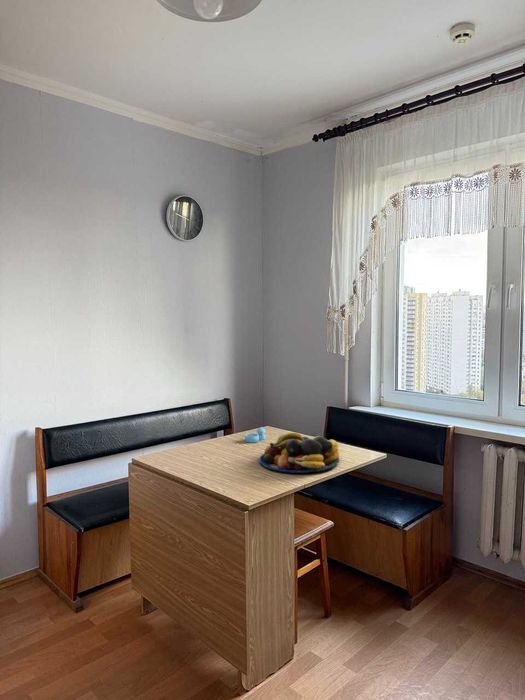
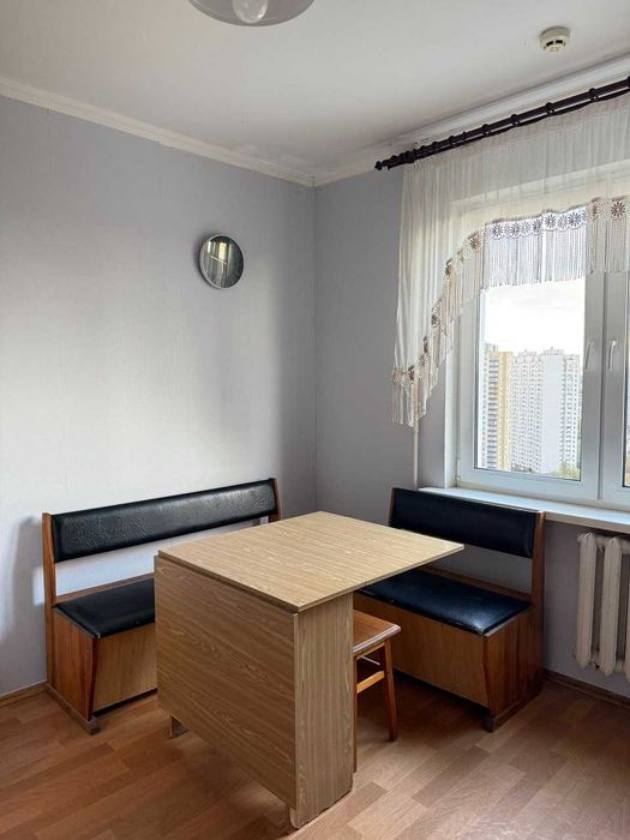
- salt and pepper shaker [244,426,266,444]
- fruit bowl [258,432,340,474]
